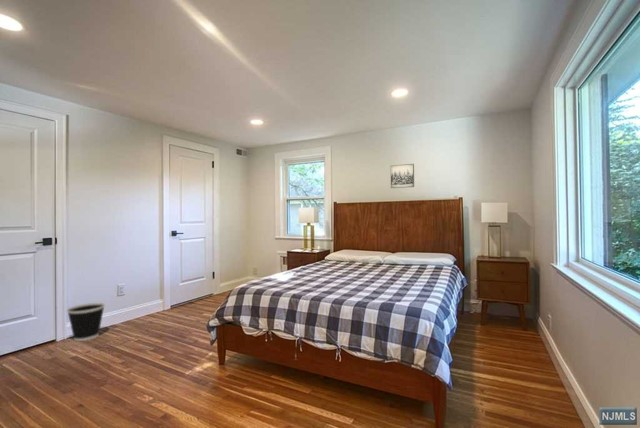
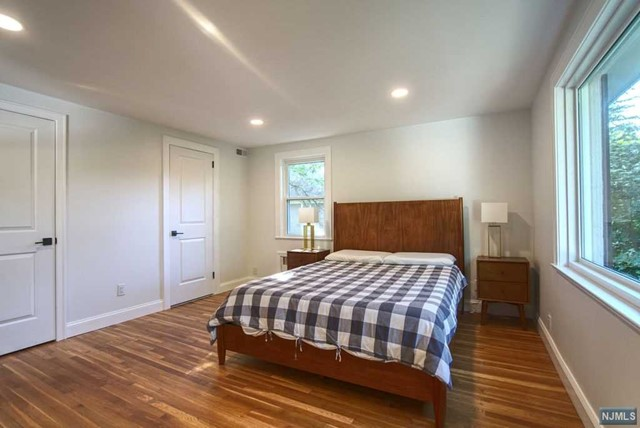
- wall art [390,163,415,189]
- wastebasket [66,302,106,342]
